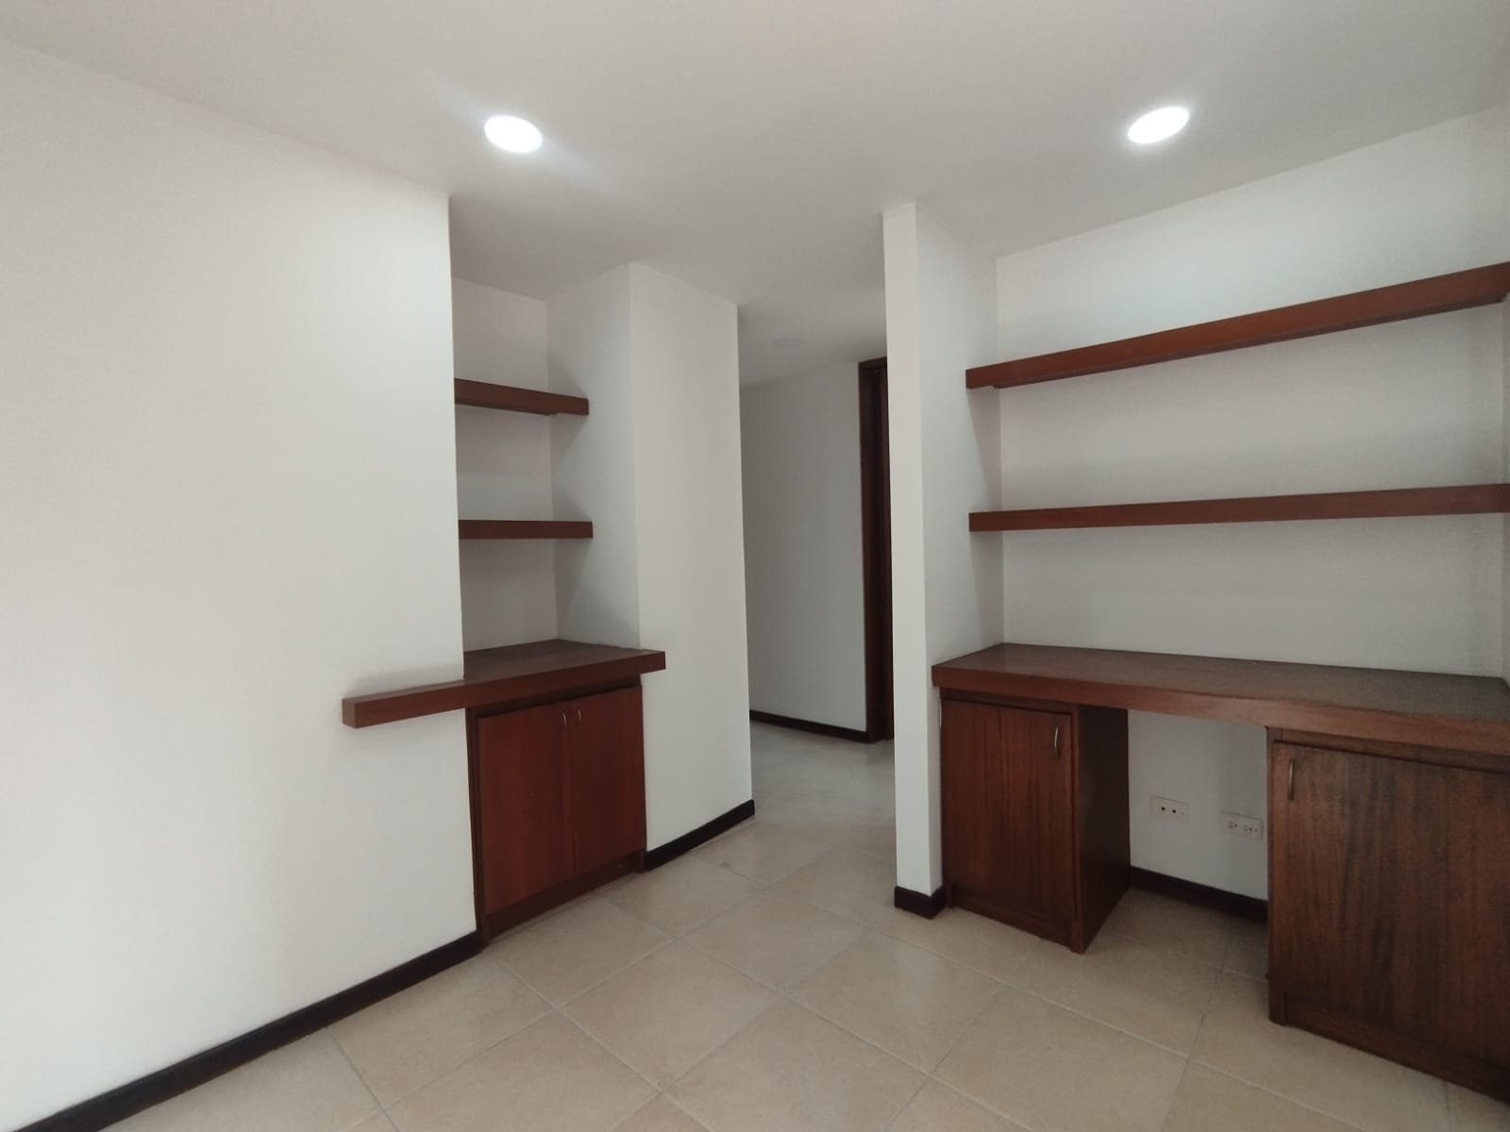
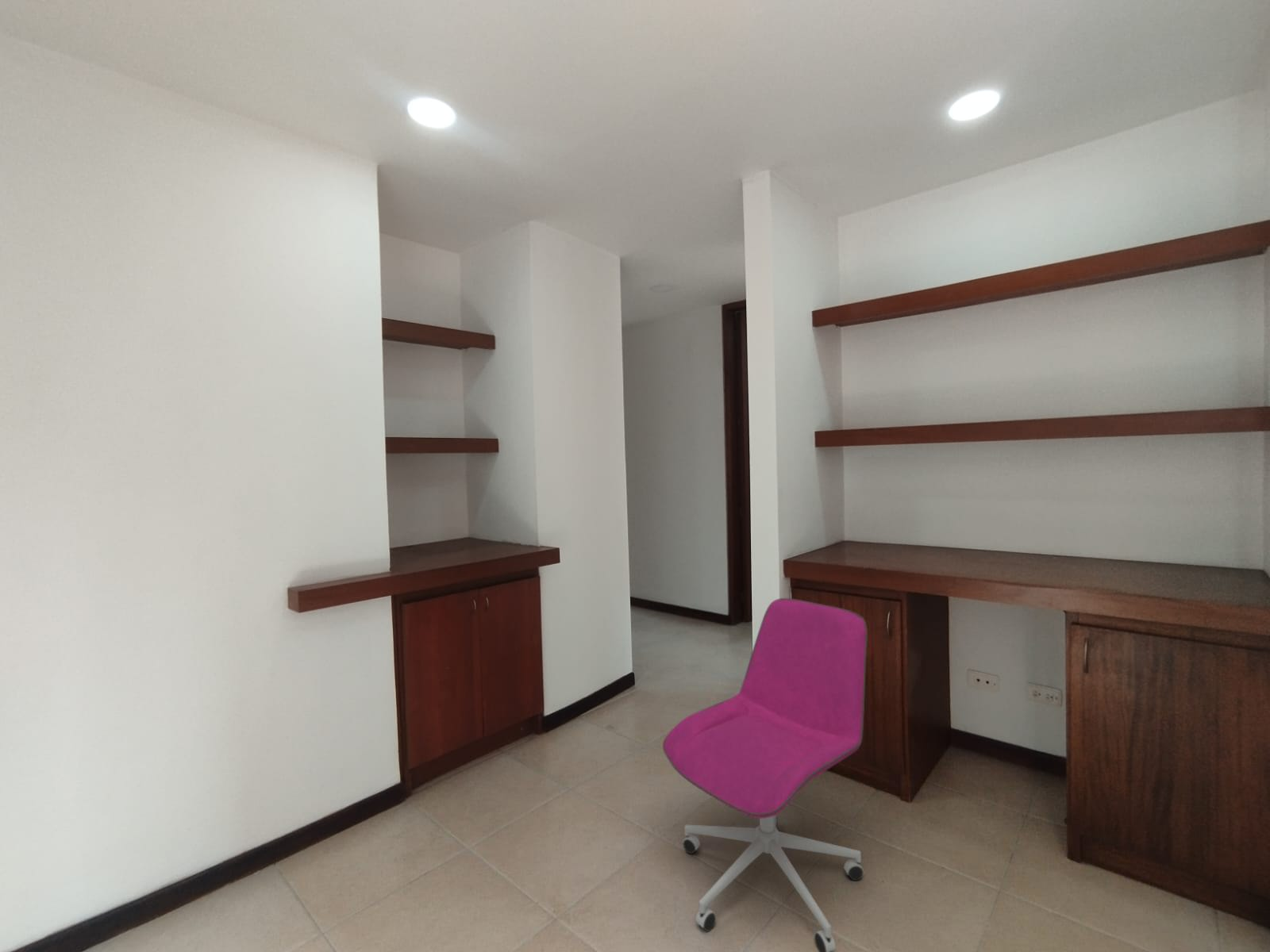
+ office chair [662,597,868,952]
